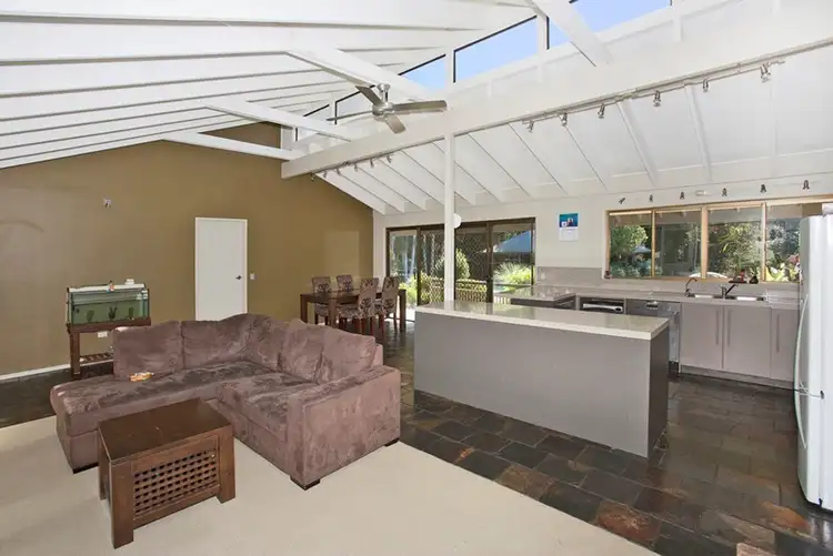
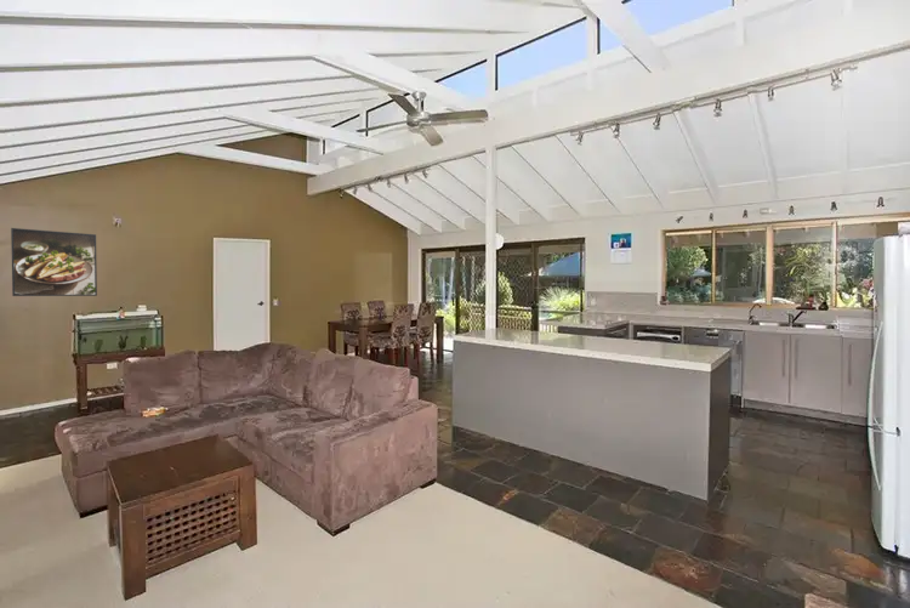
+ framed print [10,227,98,297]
